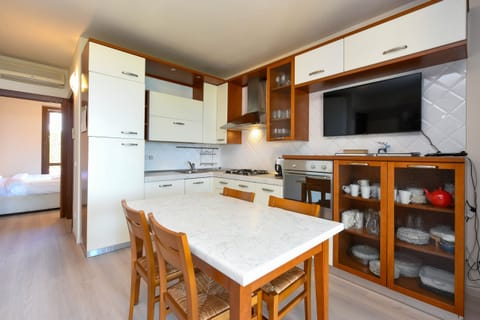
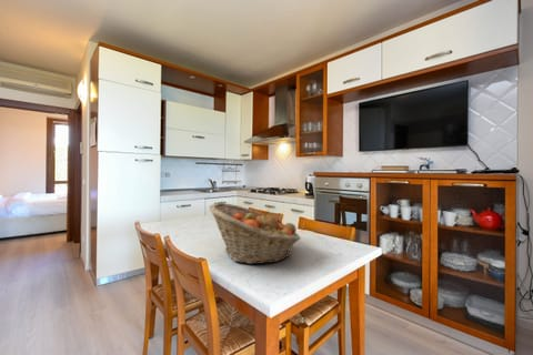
+ fruit basket [209,202,302,265]
